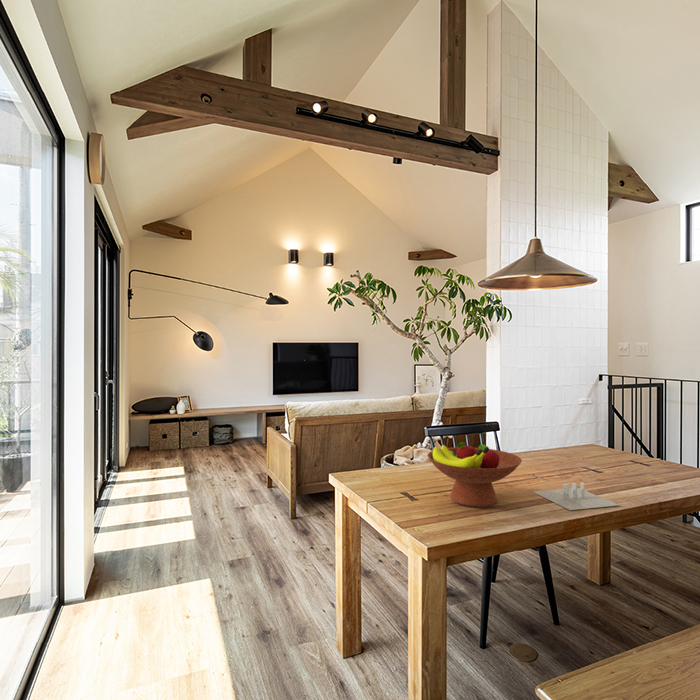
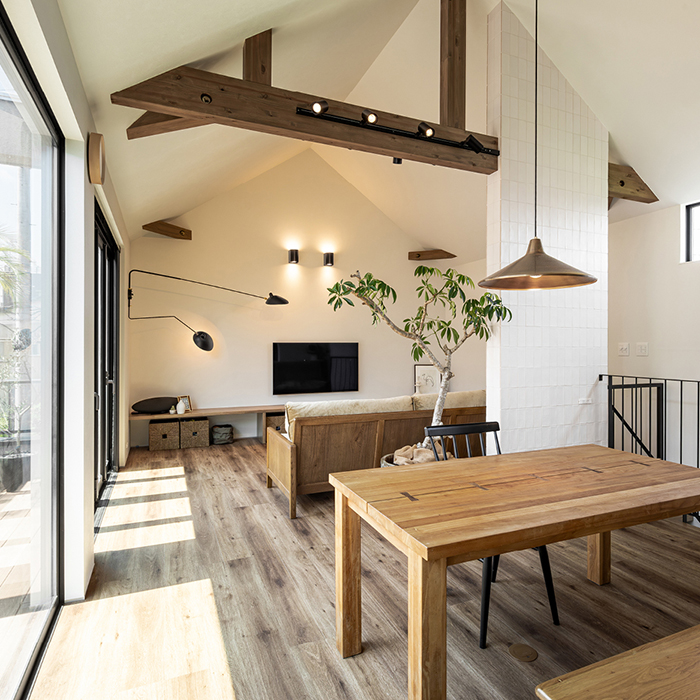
- fruit bowl [426,441,523,508]
- candle [533,481,620,511]
